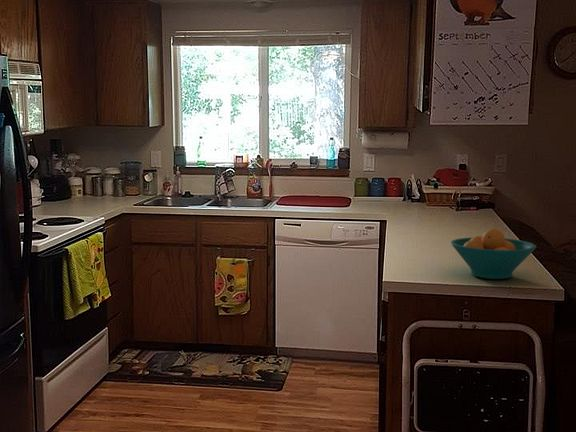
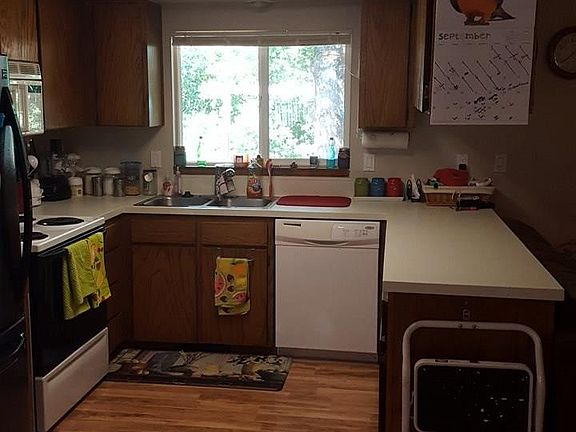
- fruit bowl [450,228,537,280]
